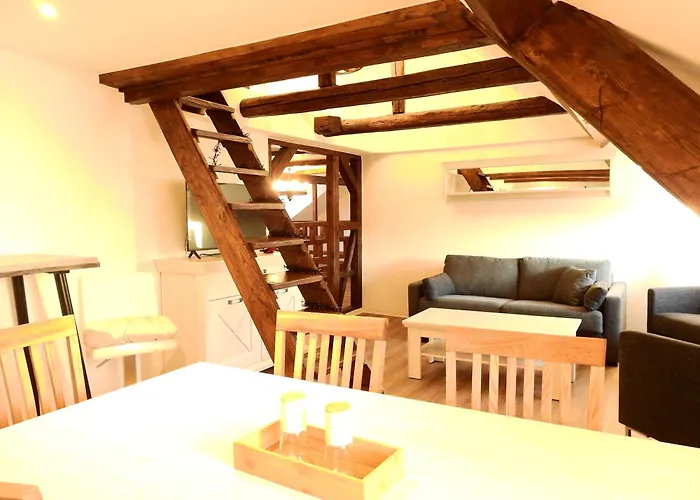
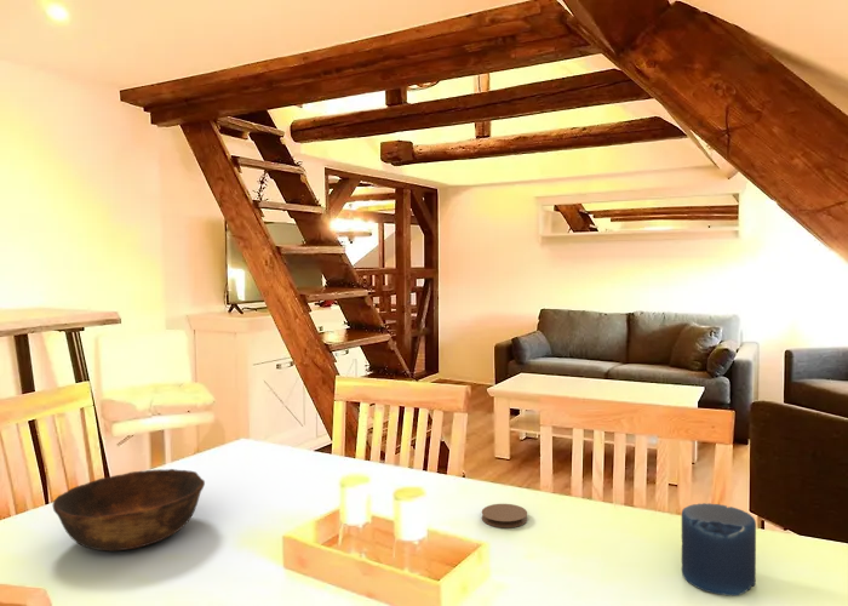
+ candle [681,502,757,598]
+ coaster [481,503,528,528]
+ bowl [52,468,206,551]
